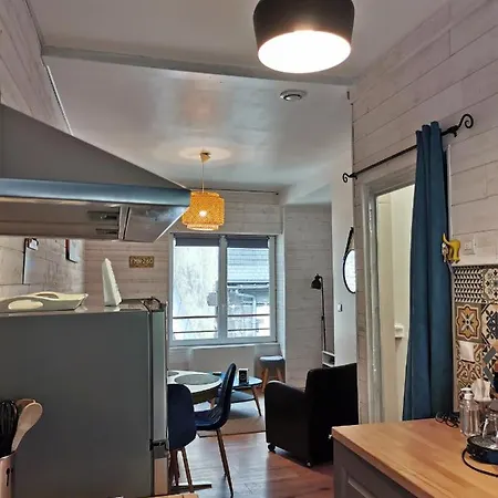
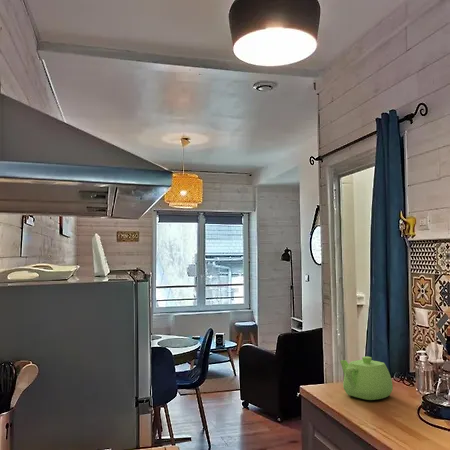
+ teapot [339,355,394,401]
